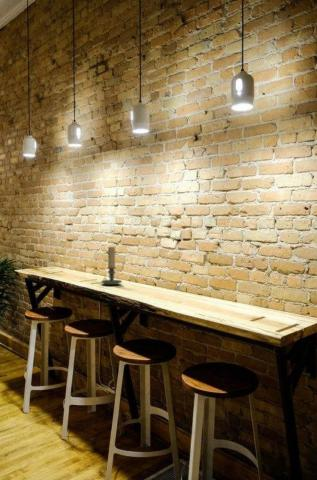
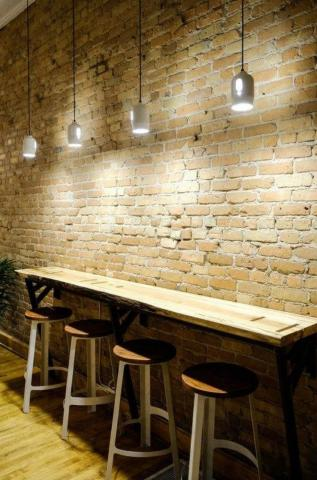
- candle holder [100,245,123,286]
